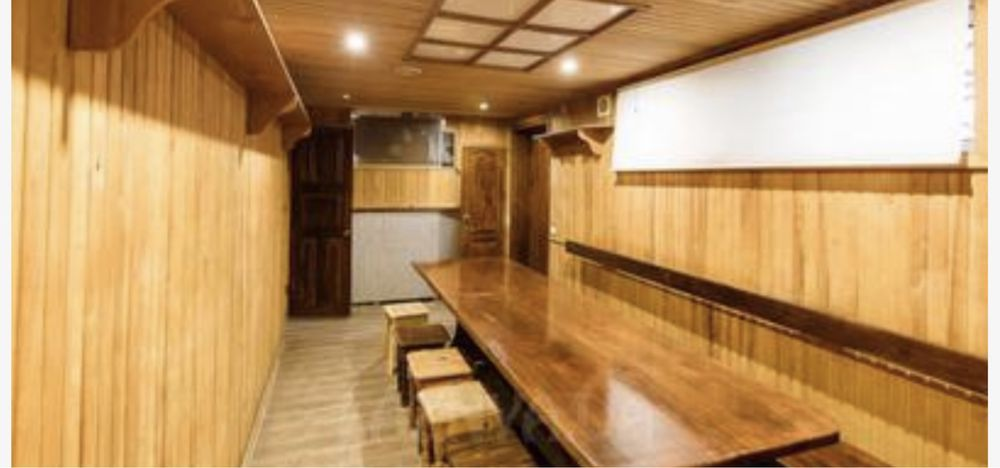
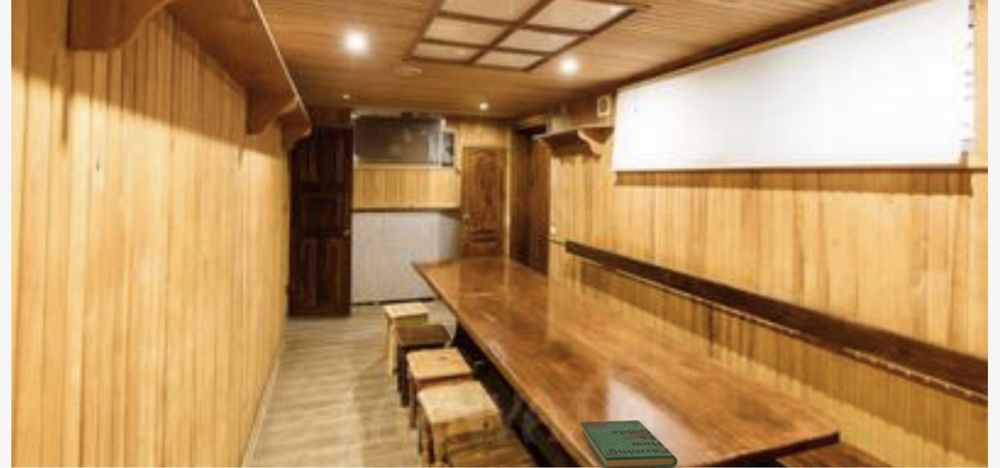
+ book [580,419,679,468]
